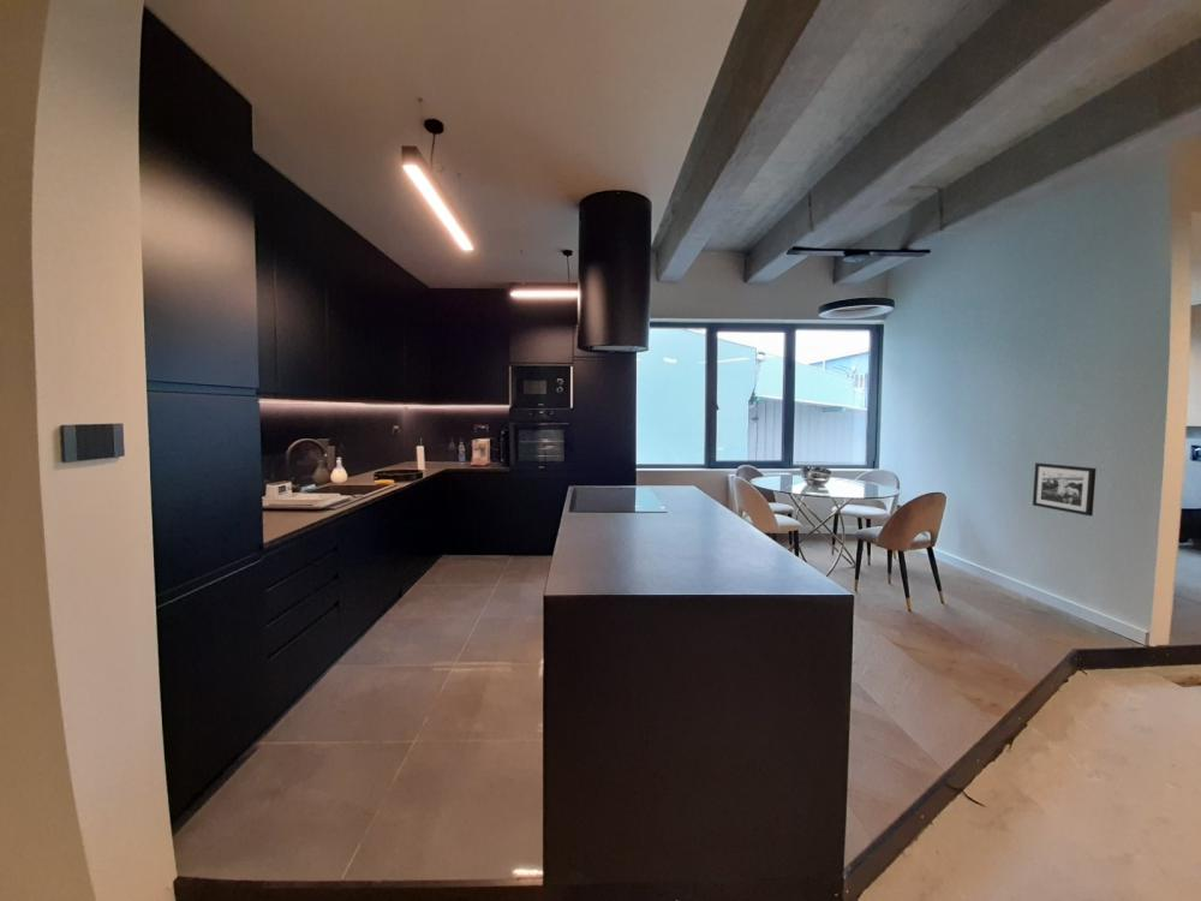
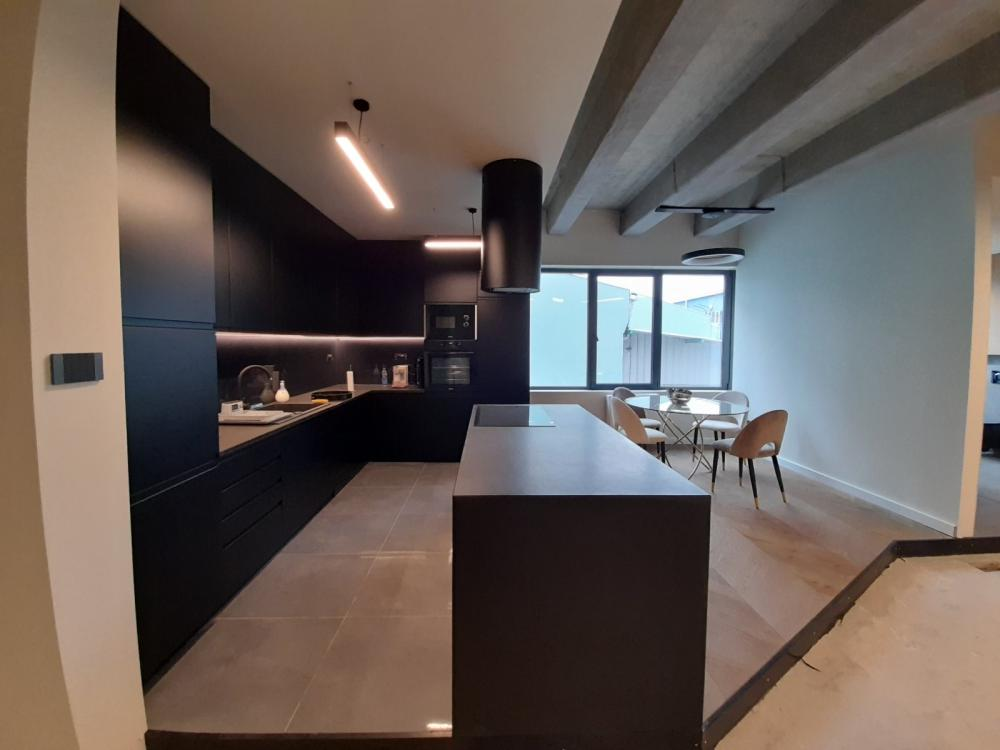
- picture frame [1032,461,1098,517]
